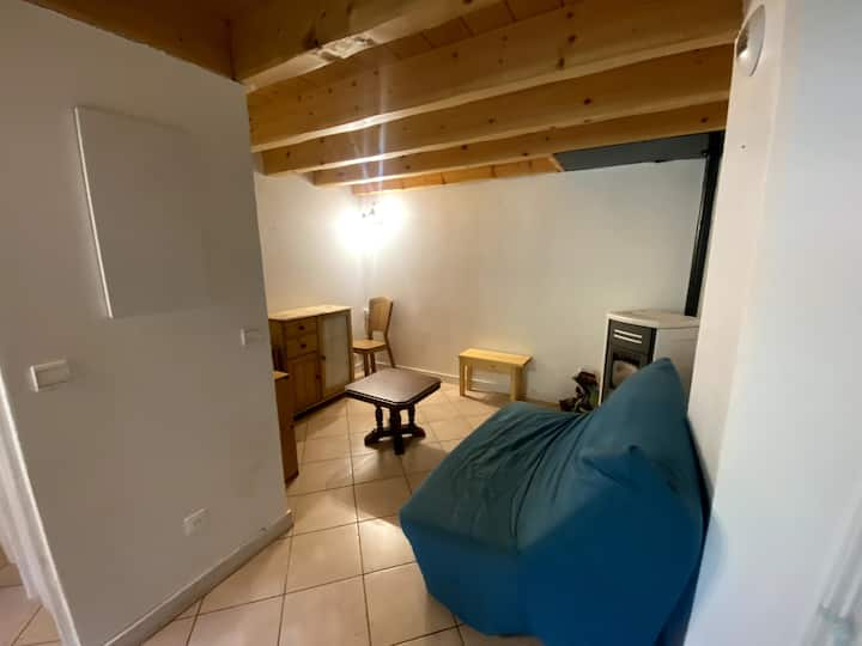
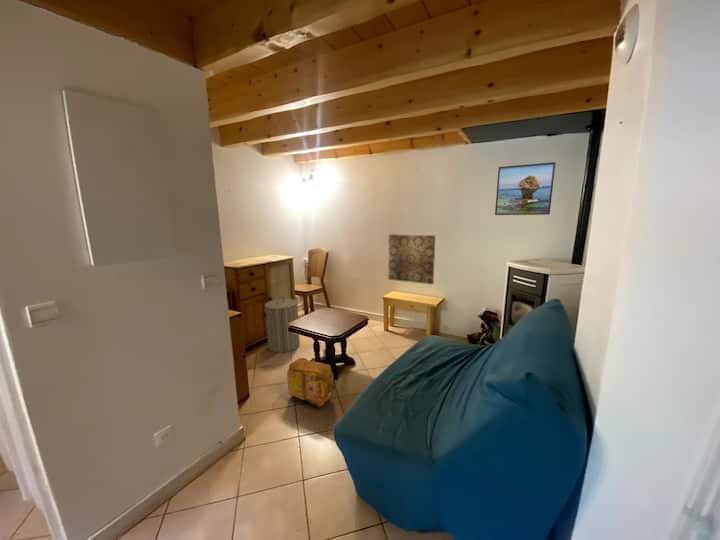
+ laundry hamper [263,295,301,354]
+ backpack [286,357,336,408]
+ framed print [494,161,556,216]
+ wall art [387,233,436,285]
